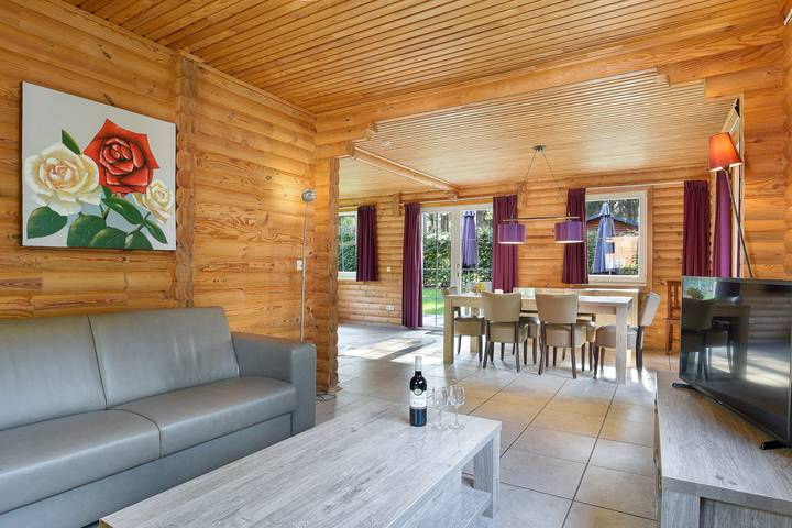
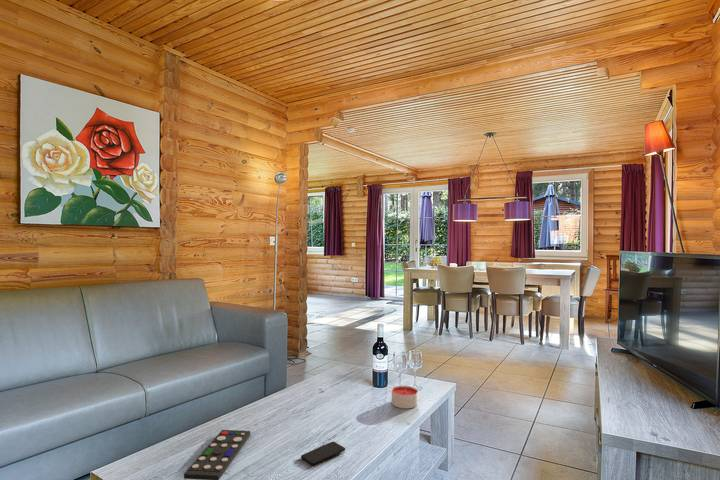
+ remote control [183,429,251,480]
+ smartphone [300,441,346,466]
+ candle [391,385,419,409]
